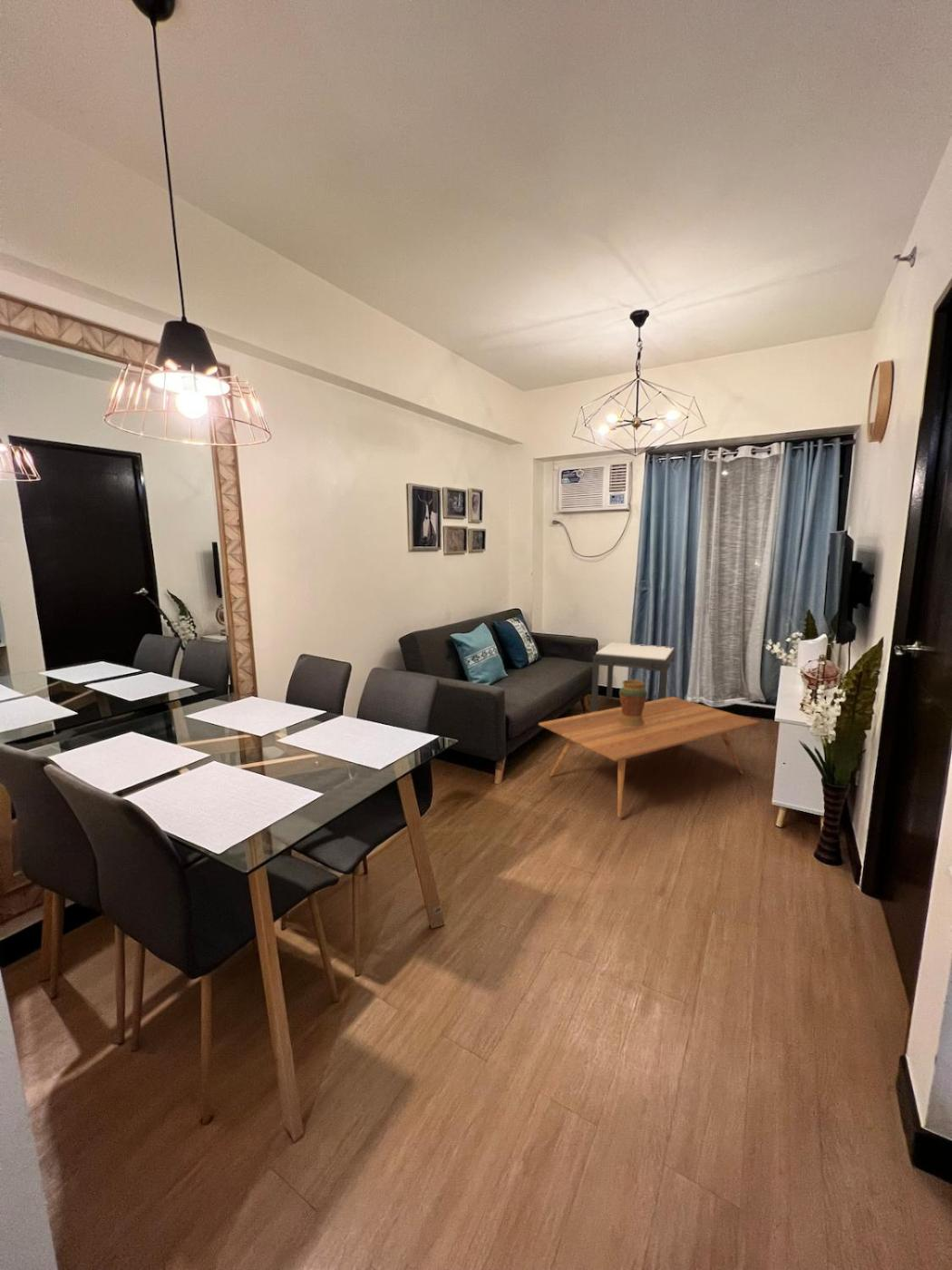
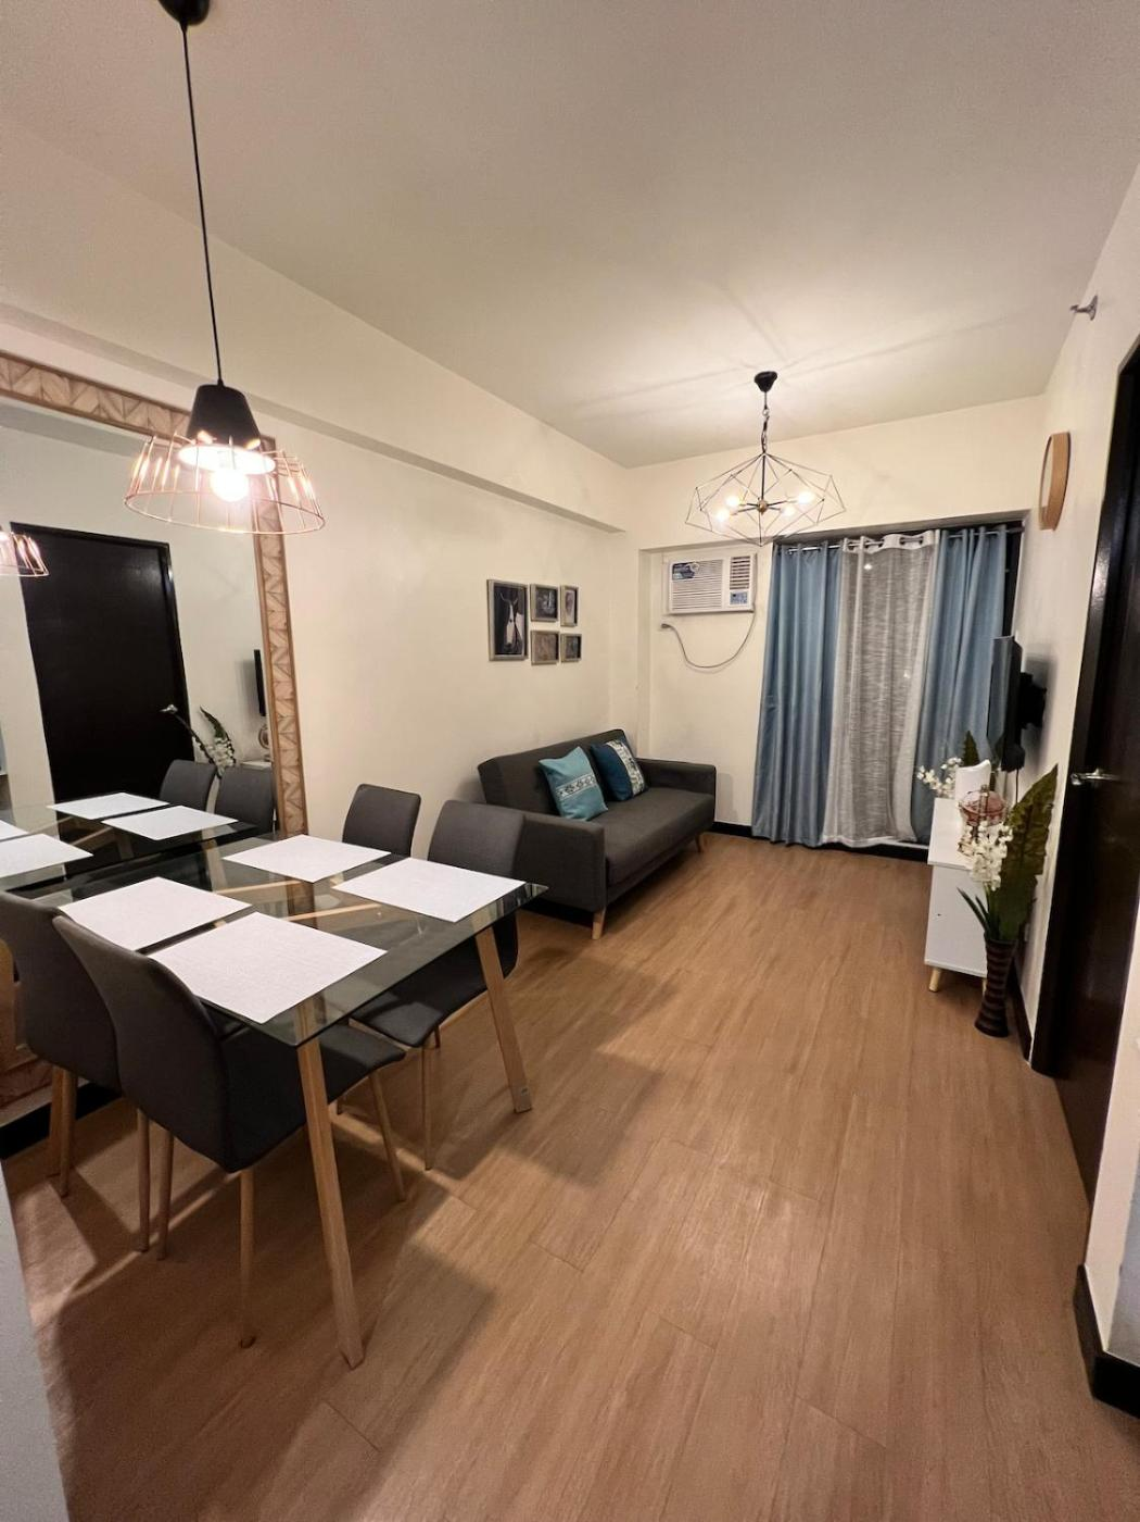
- side table [590,641,676,713]
- decorative vase [618,679,648,726]
- coffee table [538,696,761,817]
